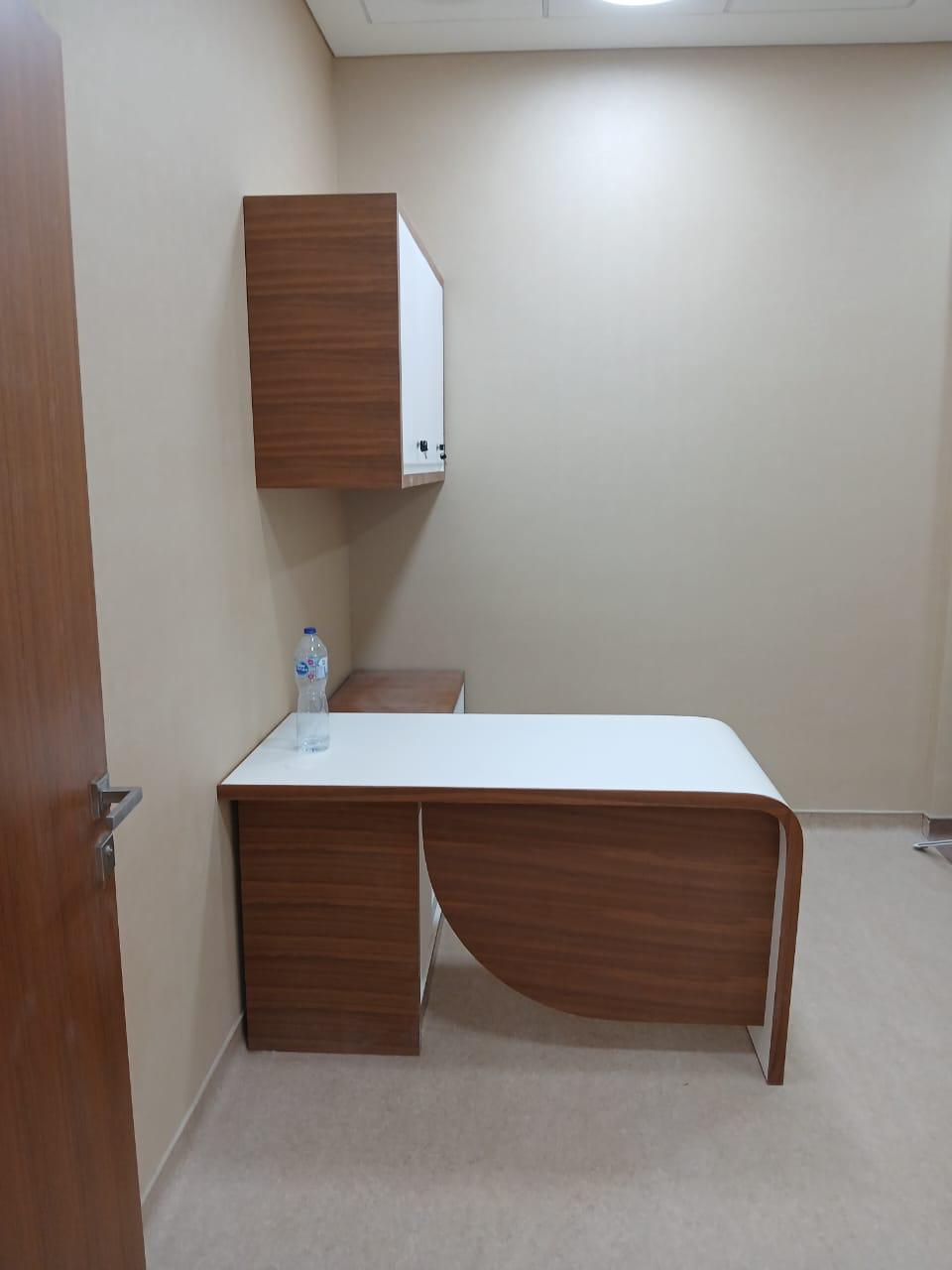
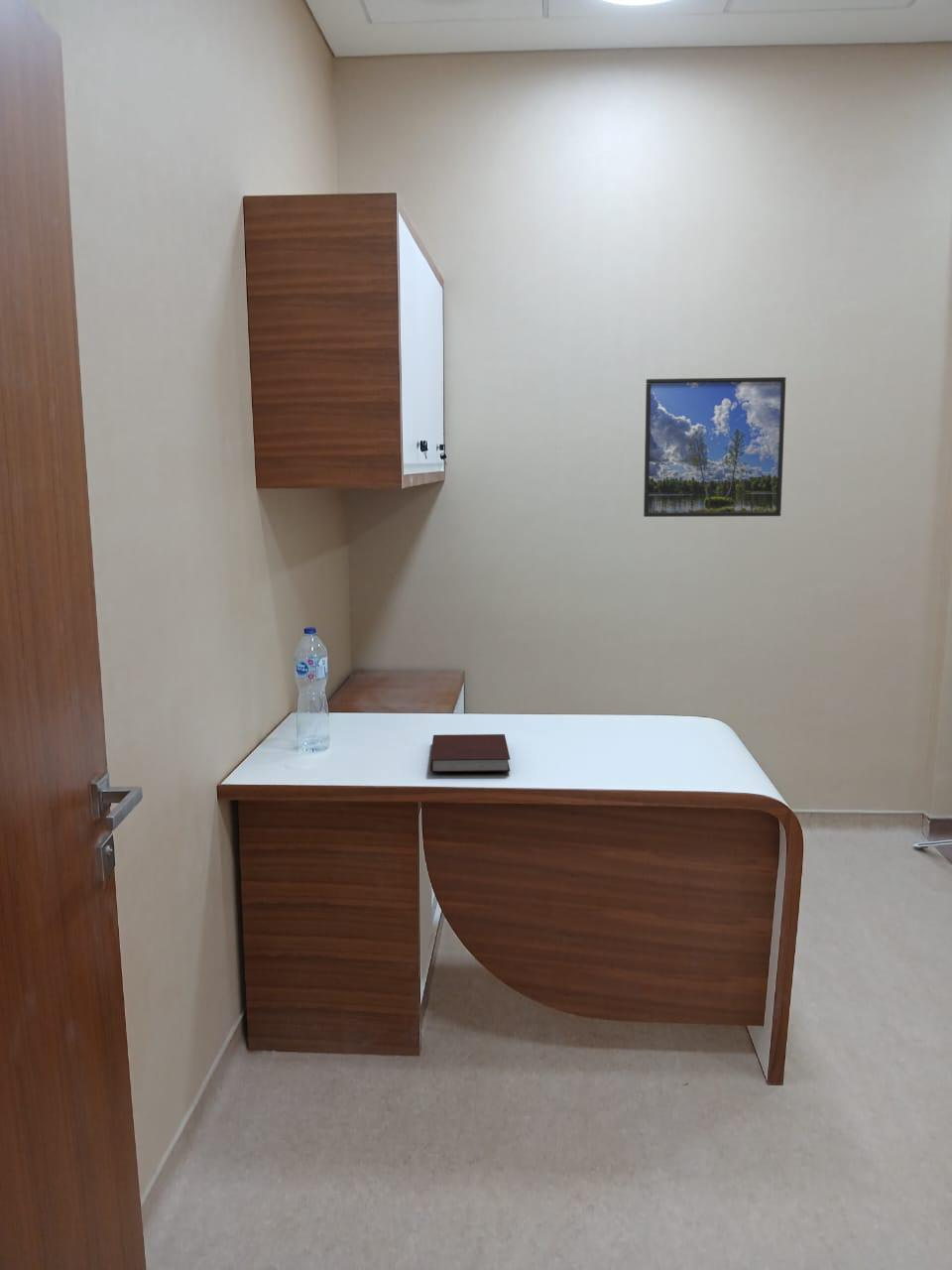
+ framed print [643,376,786,518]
+ notebook [429,733,511,773]
